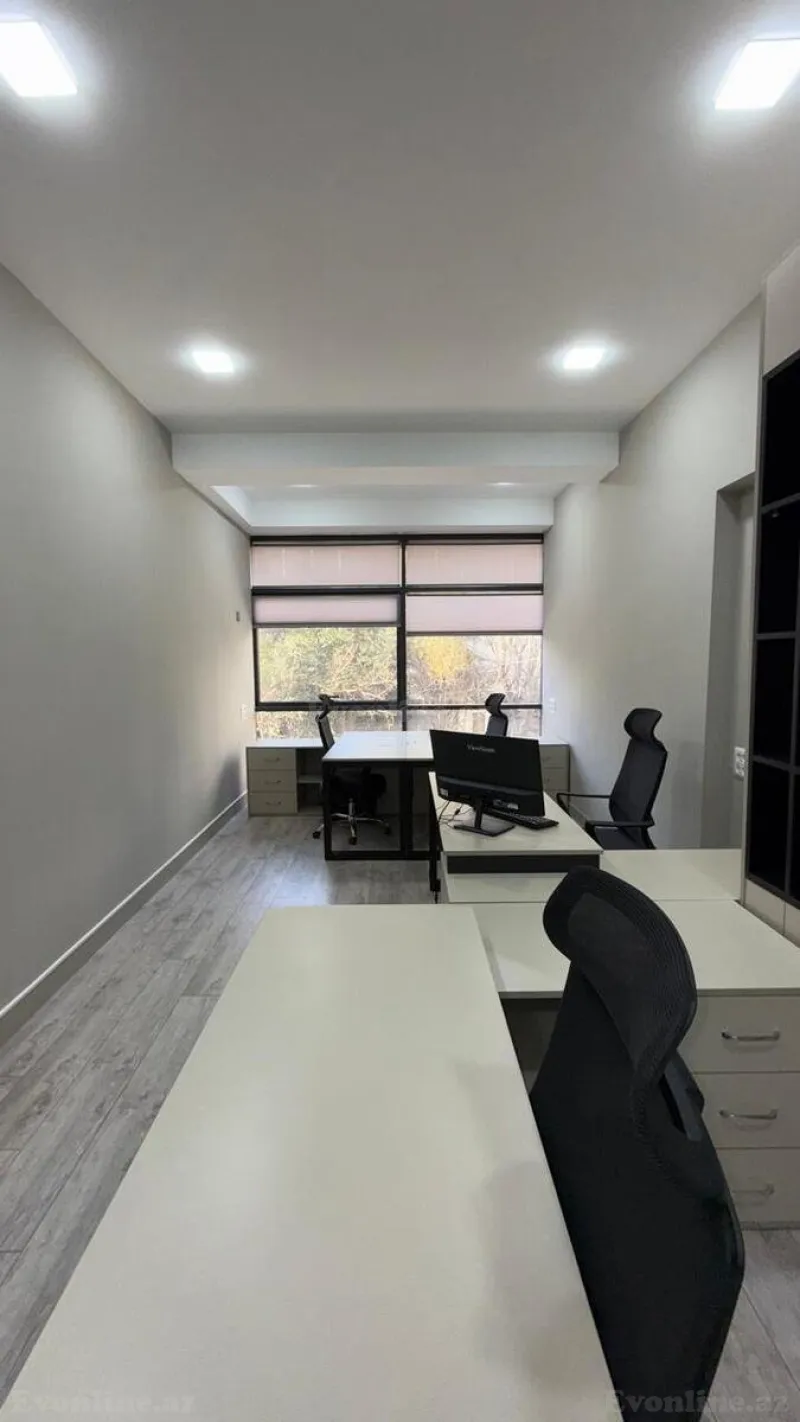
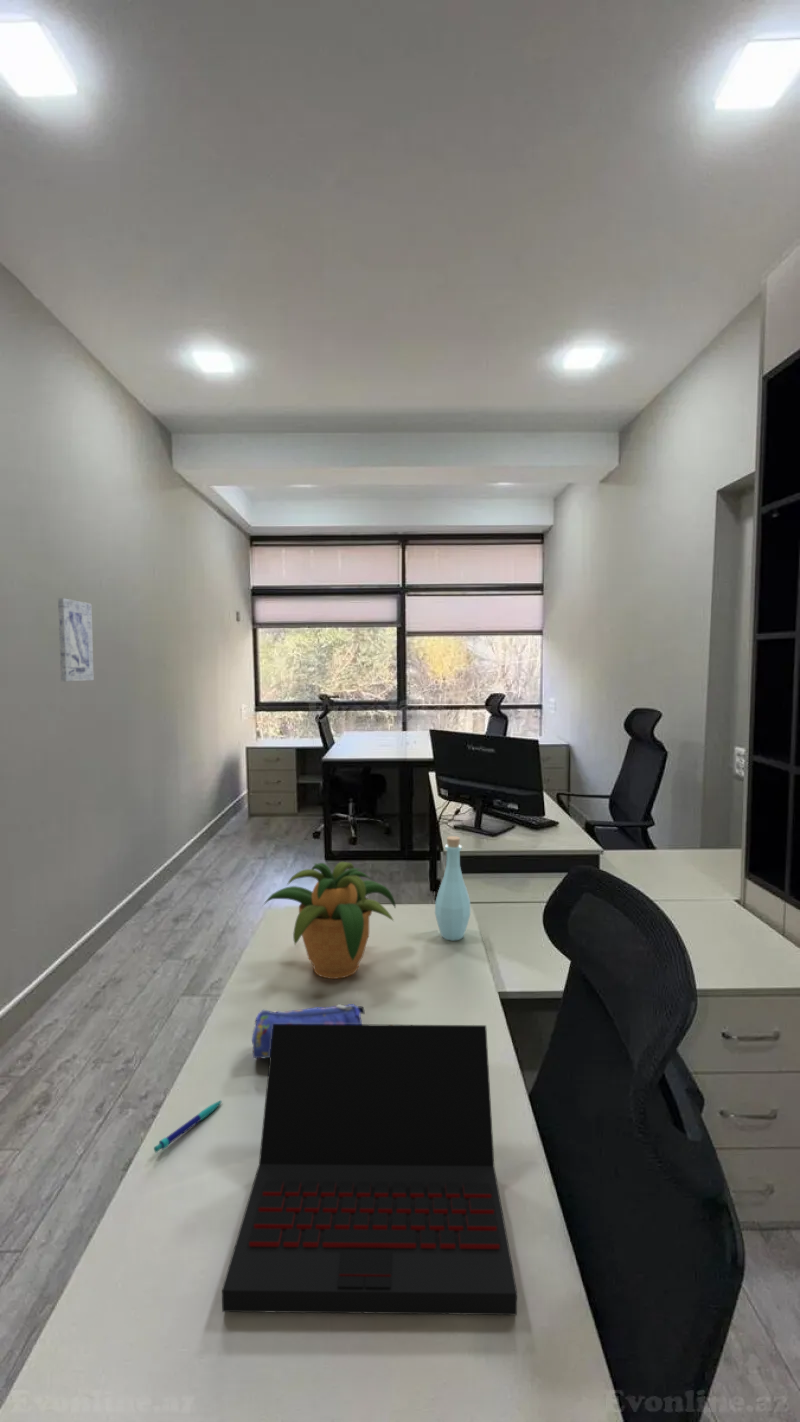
+ wall art [57,597,95,682]
+ pen [153,1099,224,1153]
+ pencil case [251,1003,366,1059]
+ potted plant [262,861,397,980]
+ bottle [434,835,471,942]
+ laptop [221,1023,518,1316]
